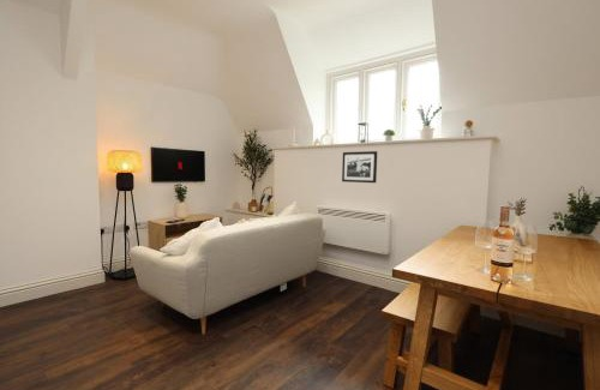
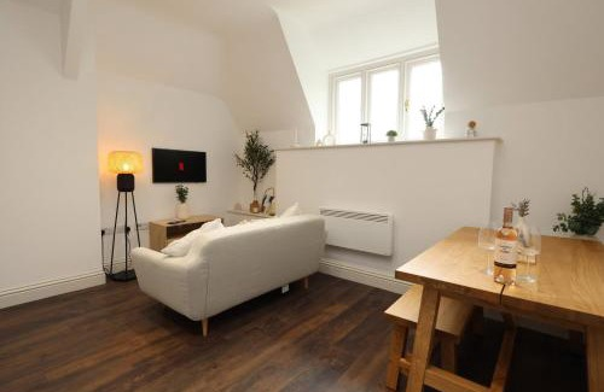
- picture frame [341,150,378,184]
